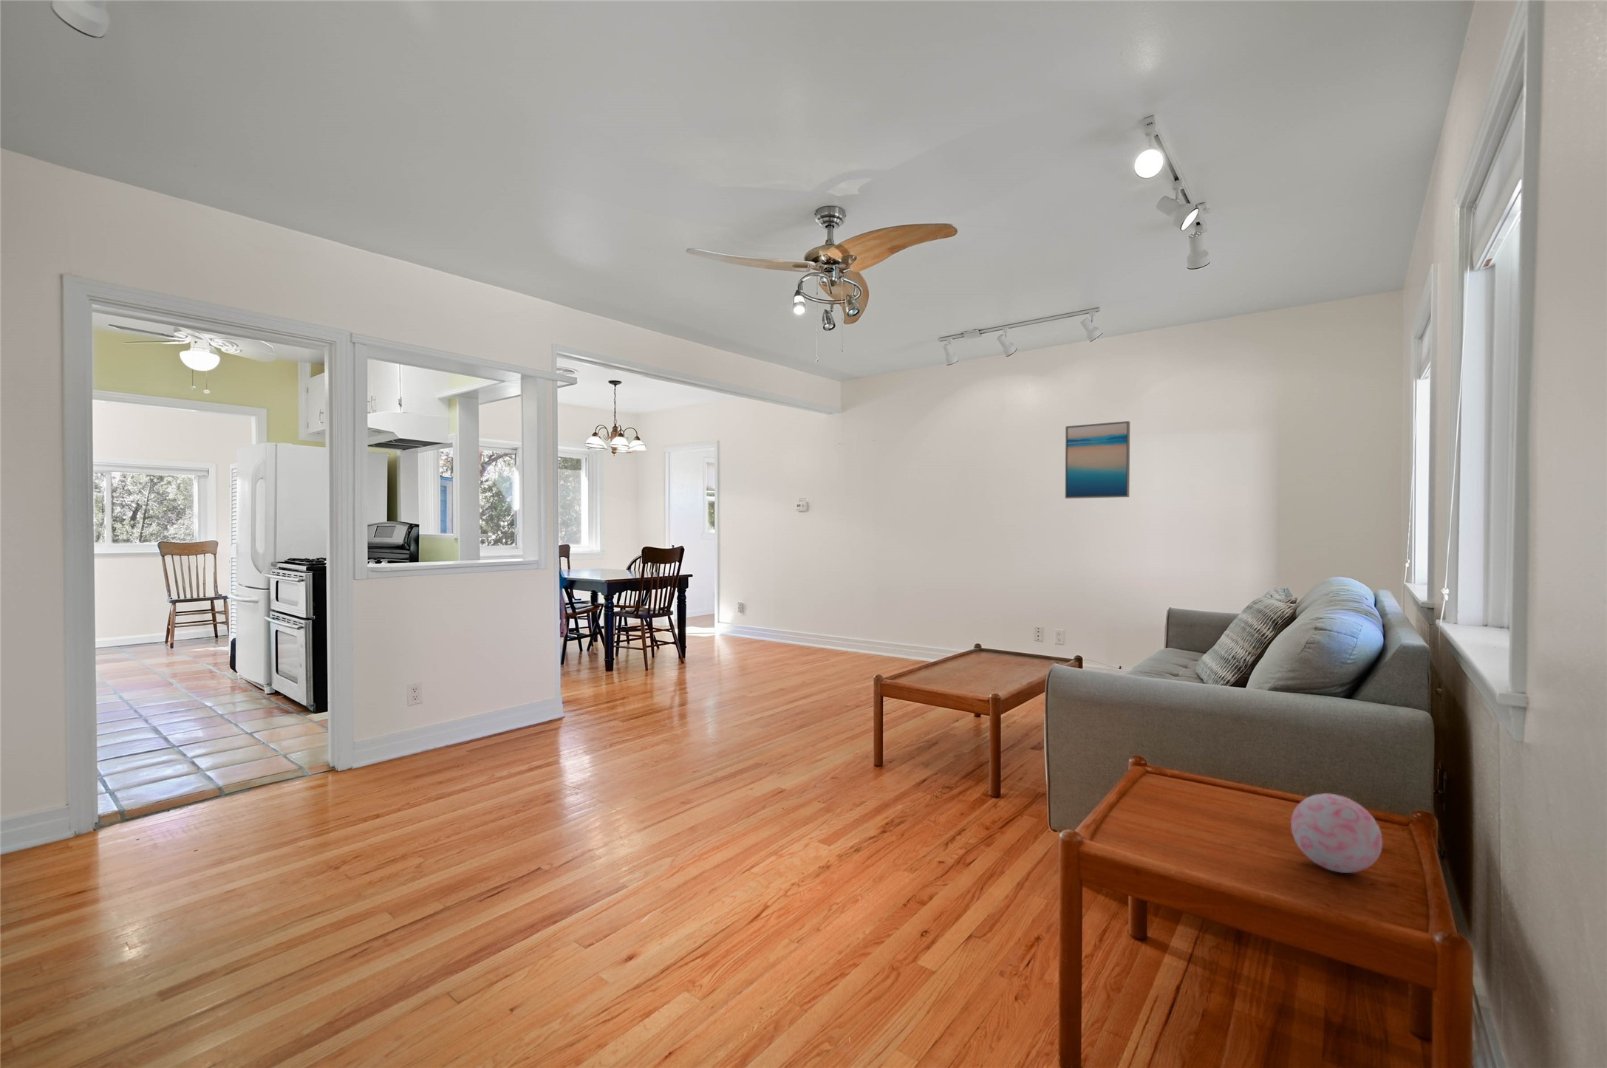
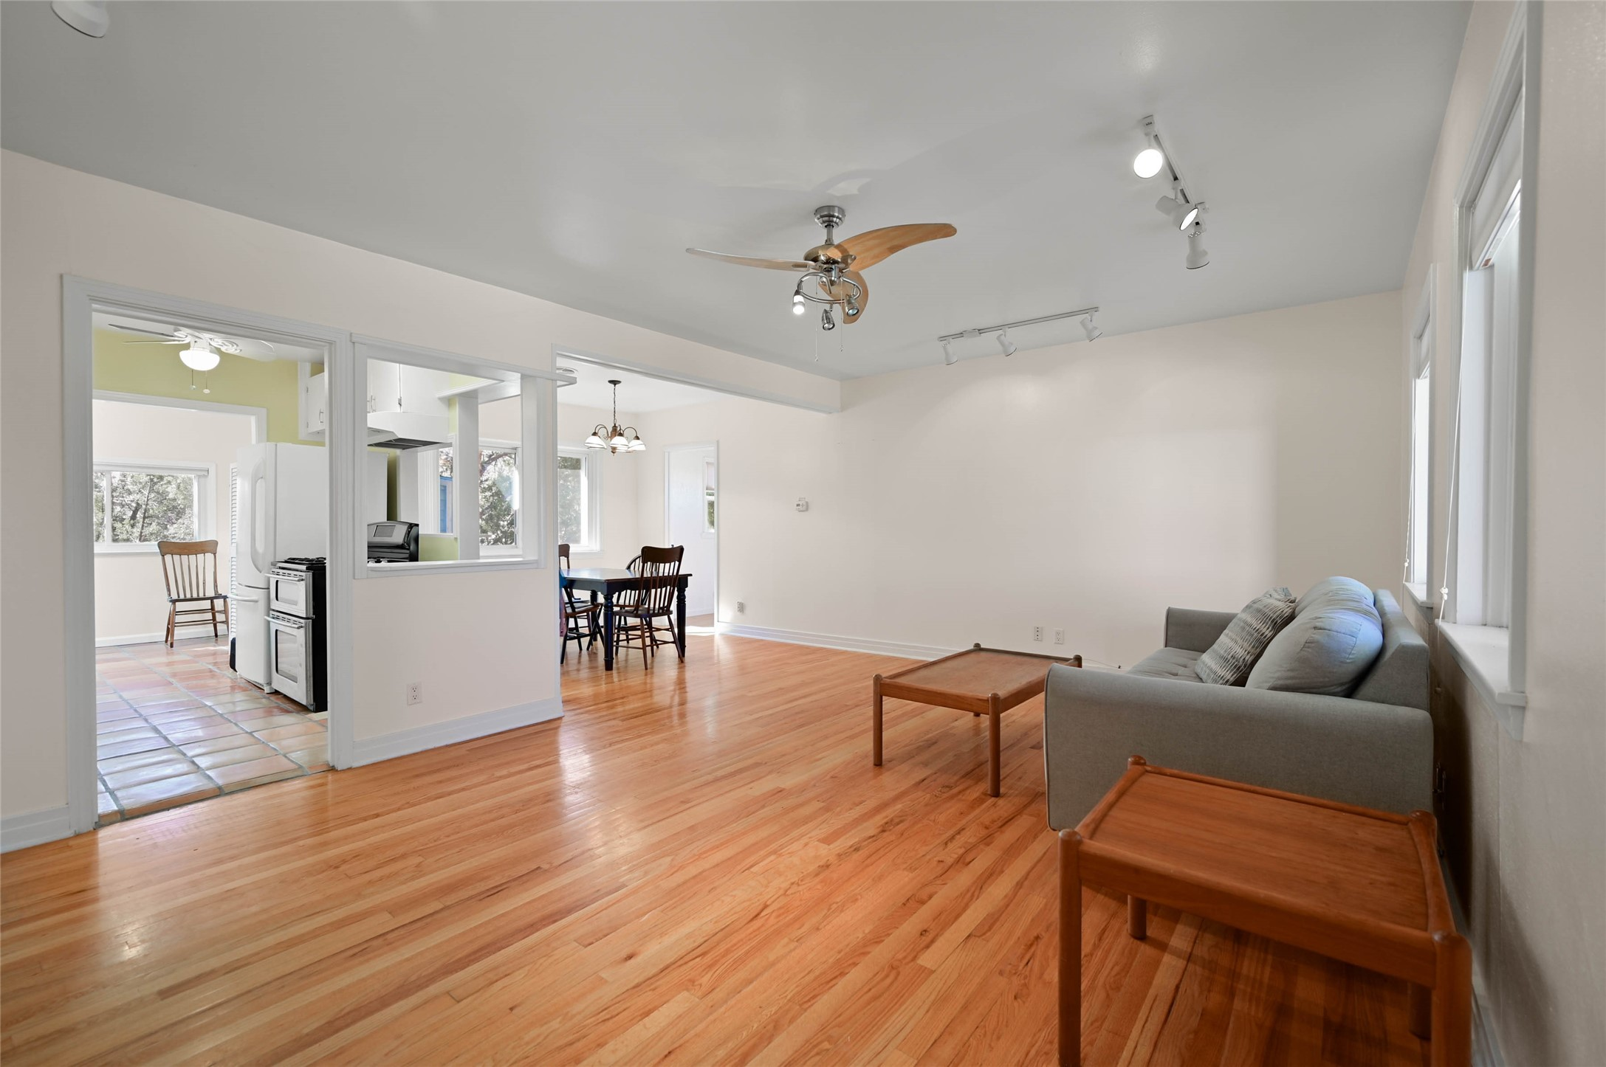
- decorative orb [1290,793,1383,874]
- wall art [1065,421,1130,499]
